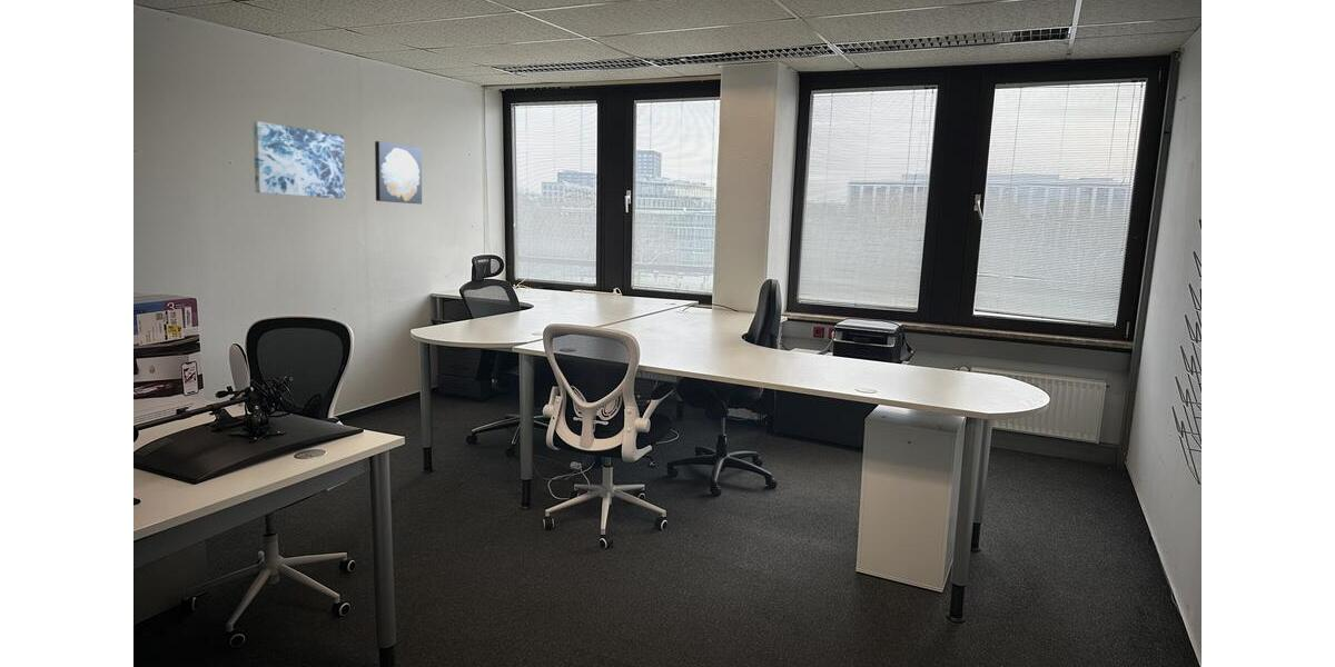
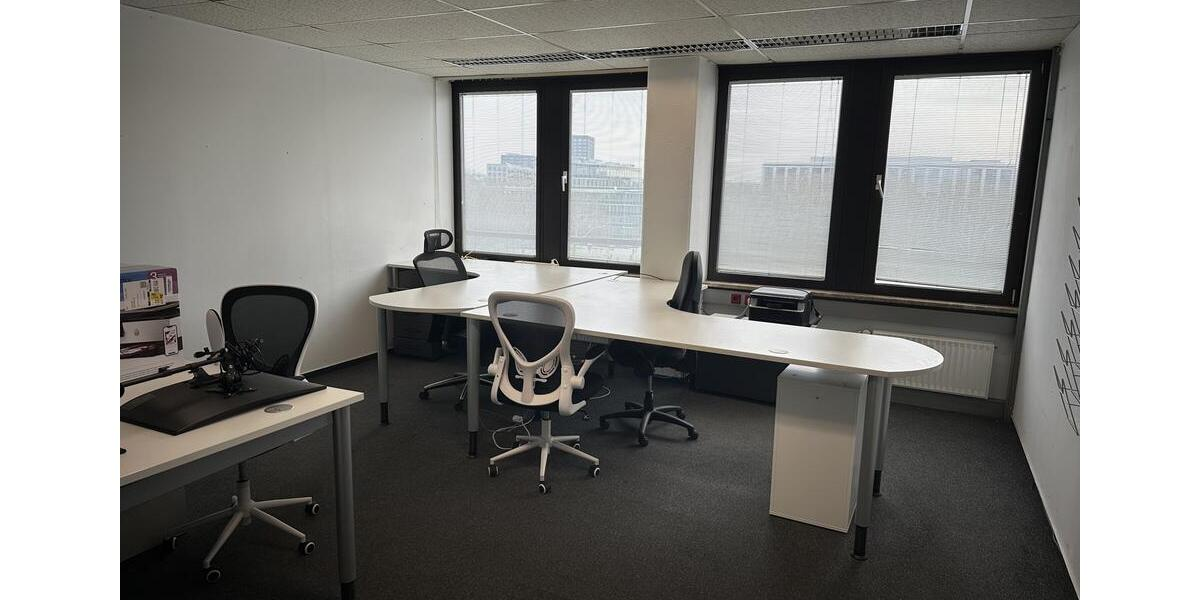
- wall art [251,120,346,200]
- wall art [374,140,423,205]
